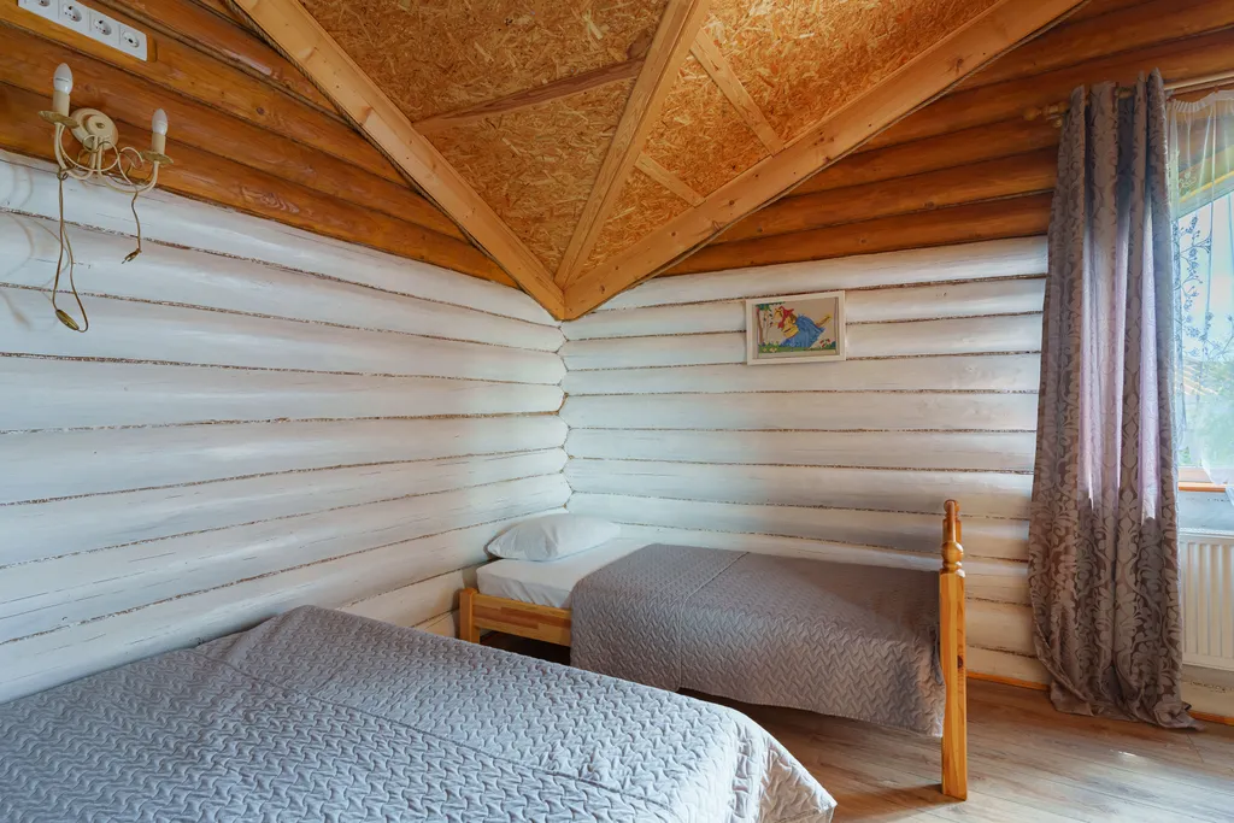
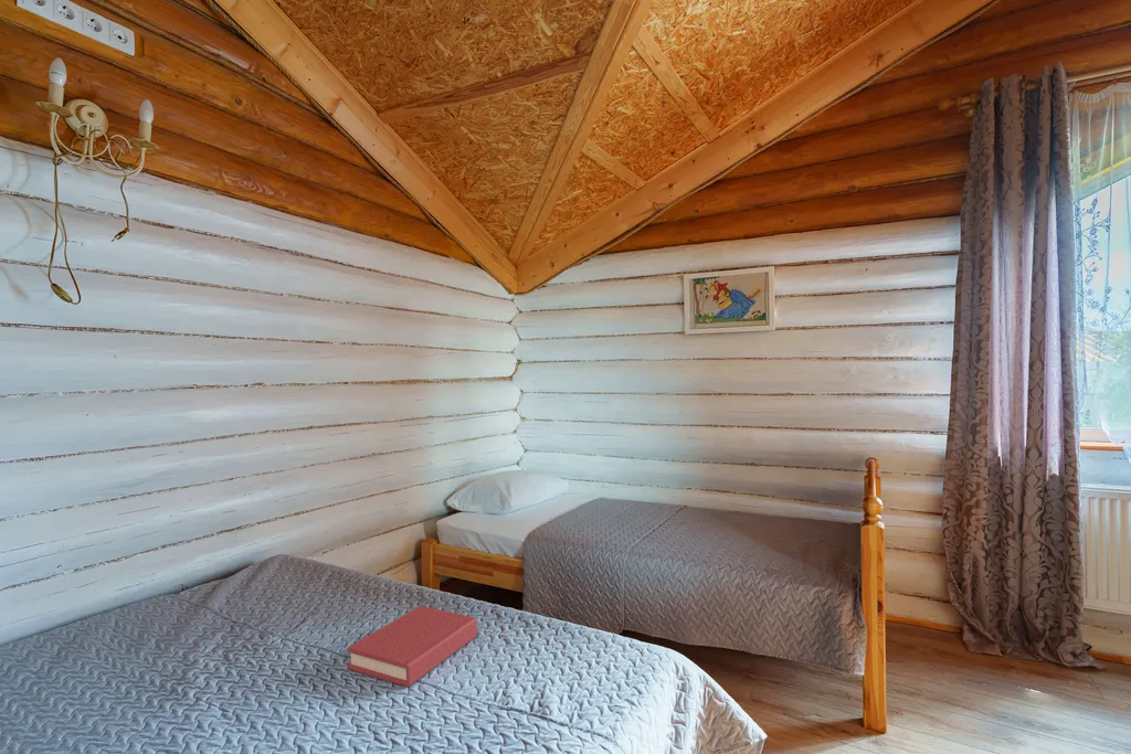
+ hardback book [347,605,478,688]
